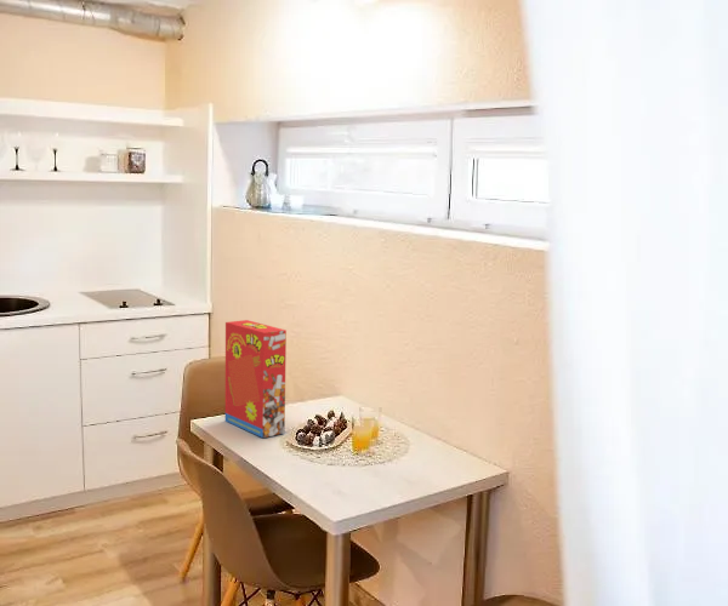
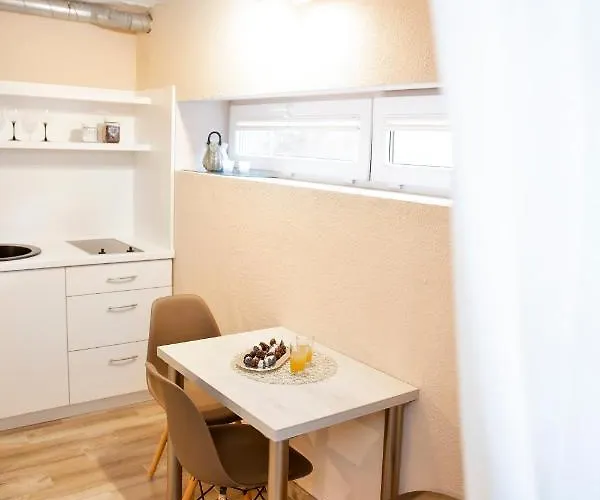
- cereal box [224,319,288,439]
